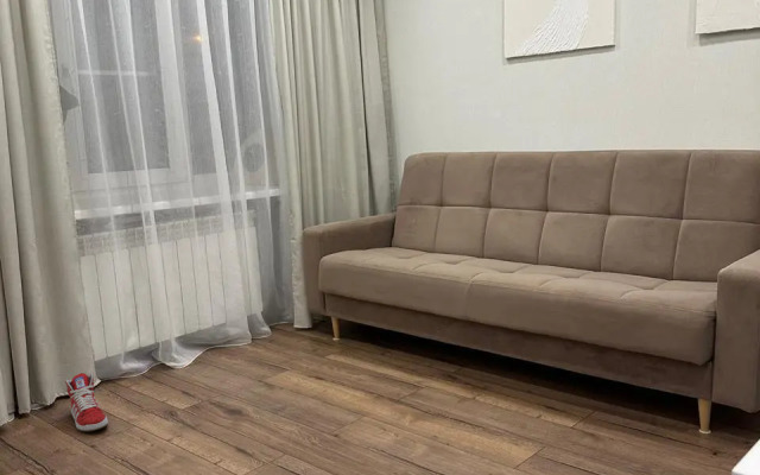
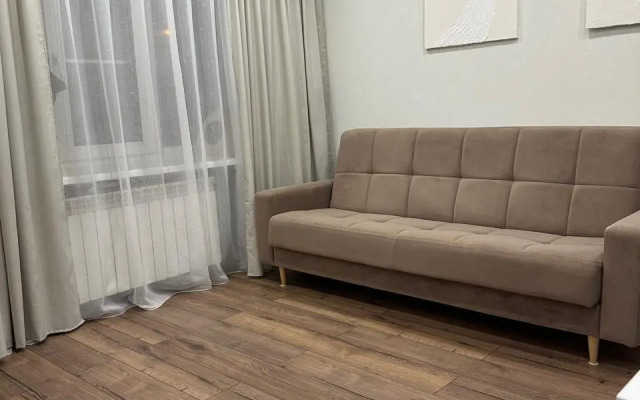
- sneaker [64,372,109,432]
